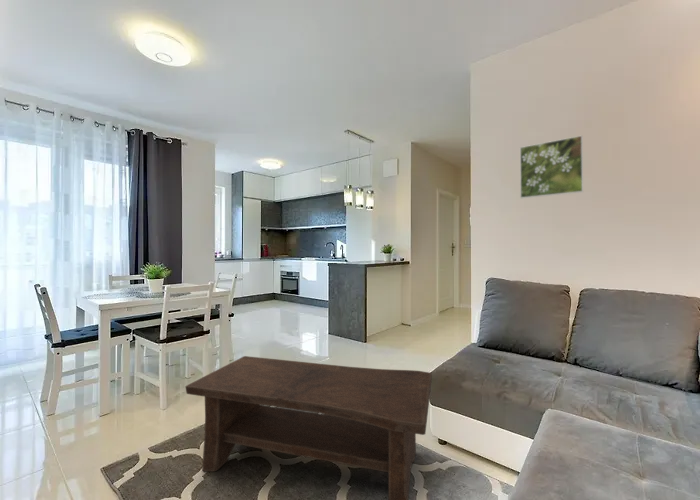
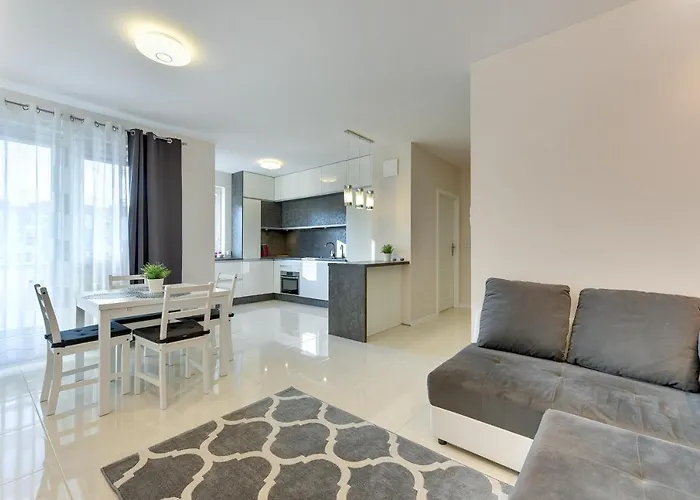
- coffee table [184,355,433,500]
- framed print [519,135,584,199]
